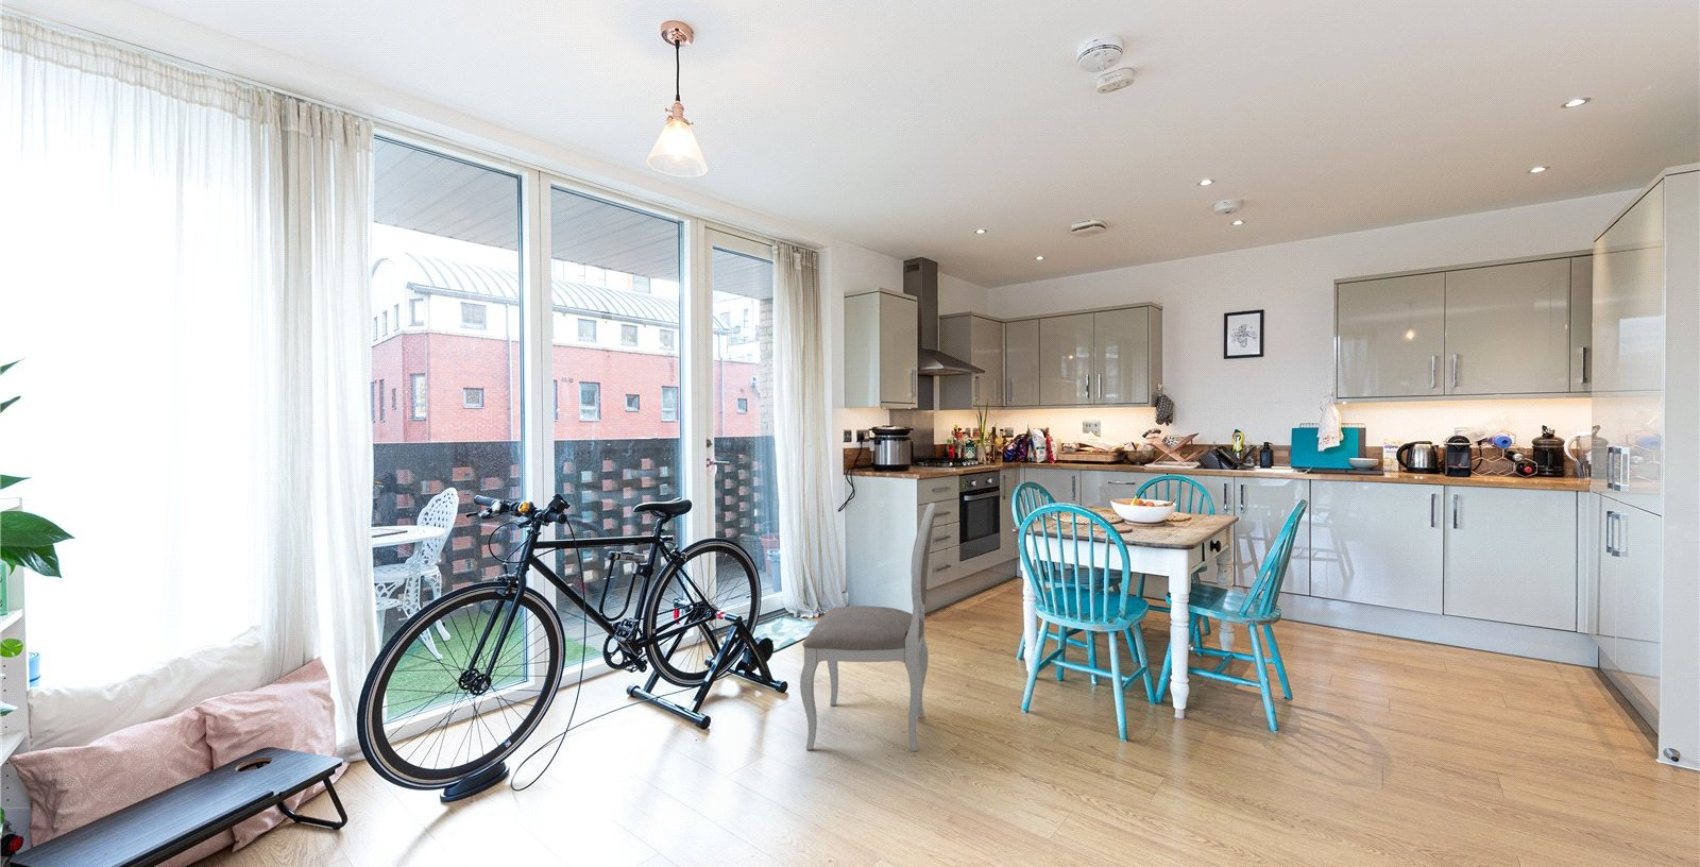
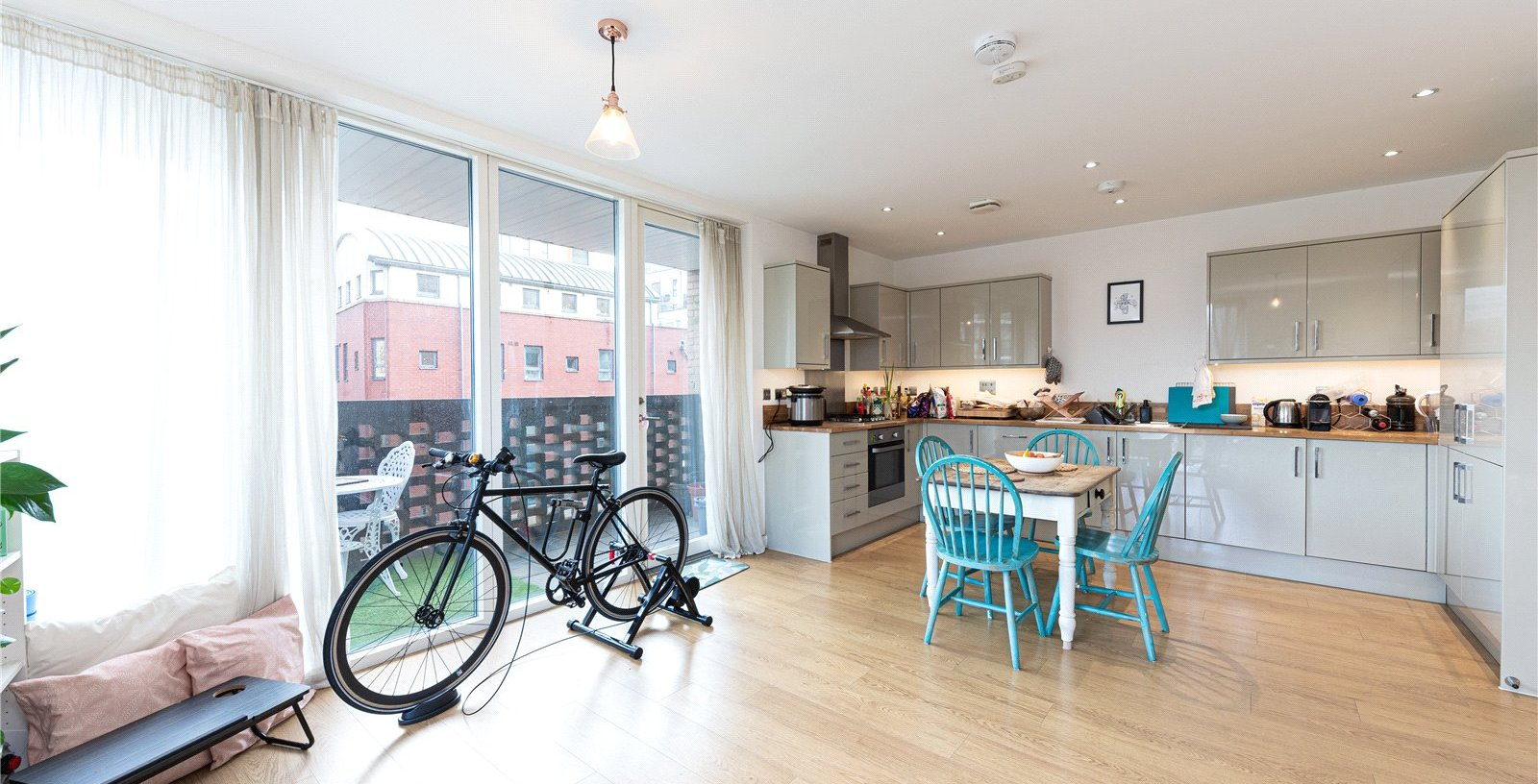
- dining chair [799,501,937,752]
